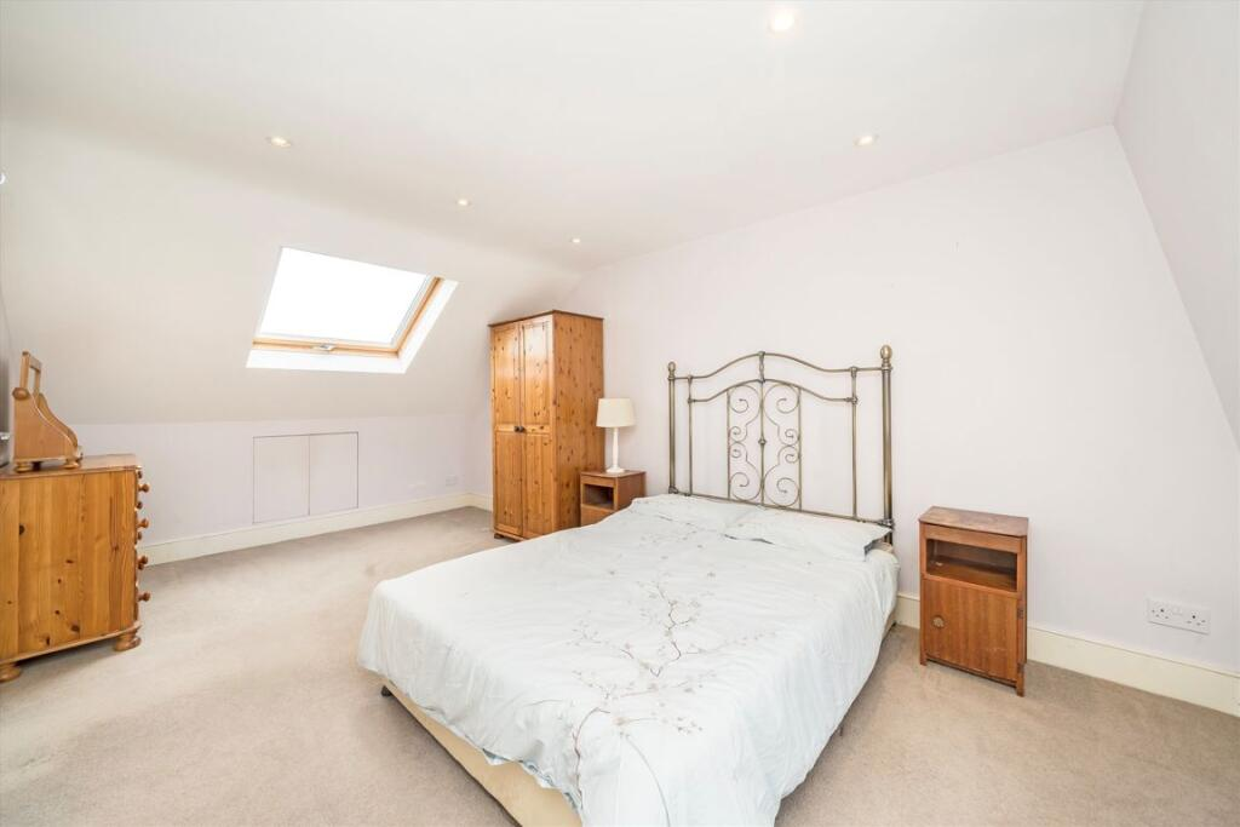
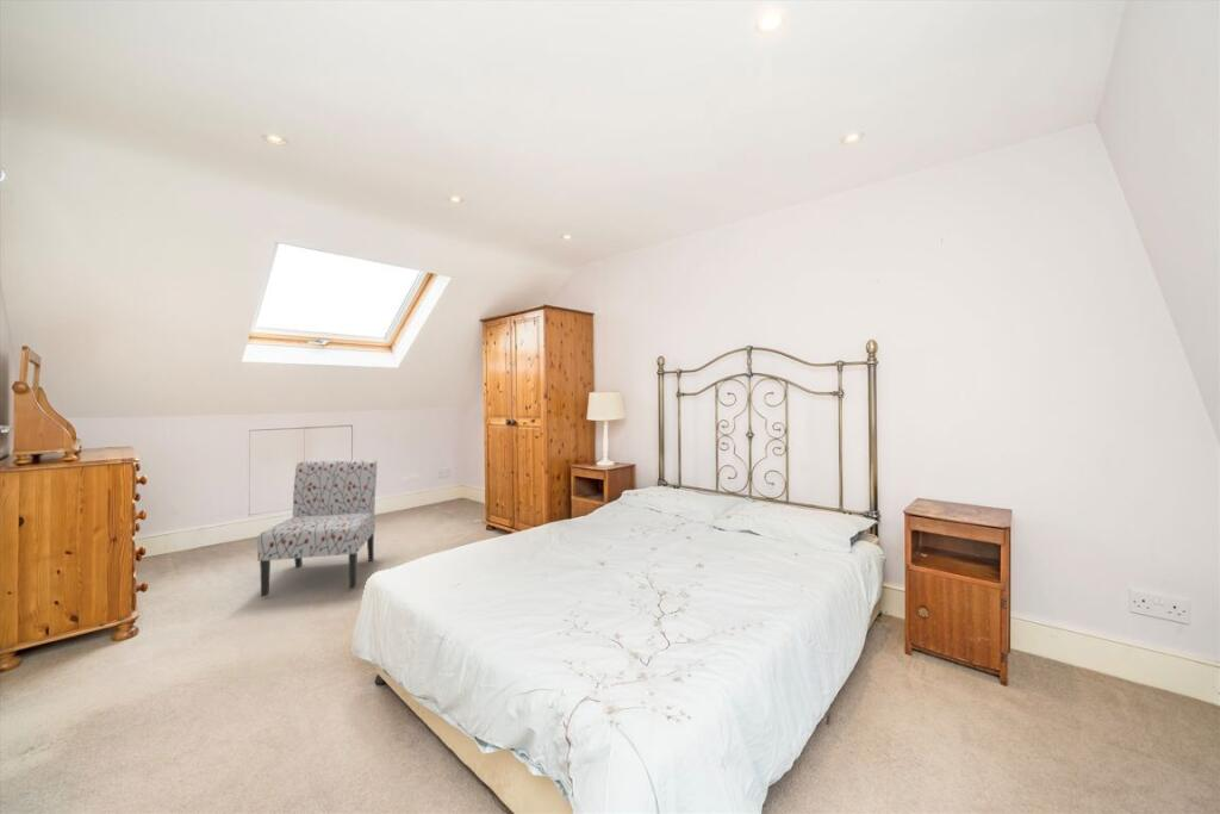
+ chair [256,459,378,597]
